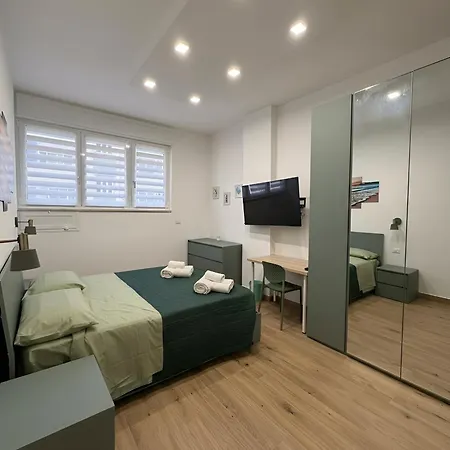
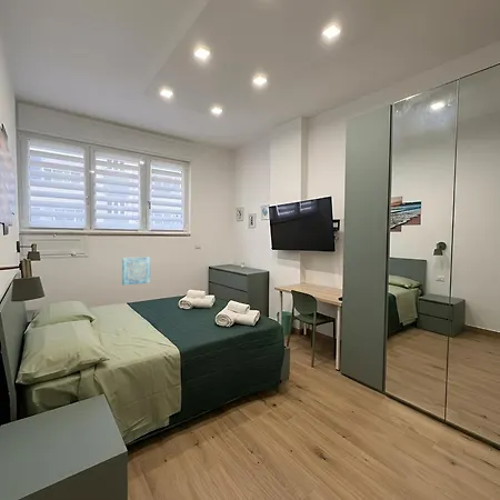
+ wall art [121,256,151,287]
